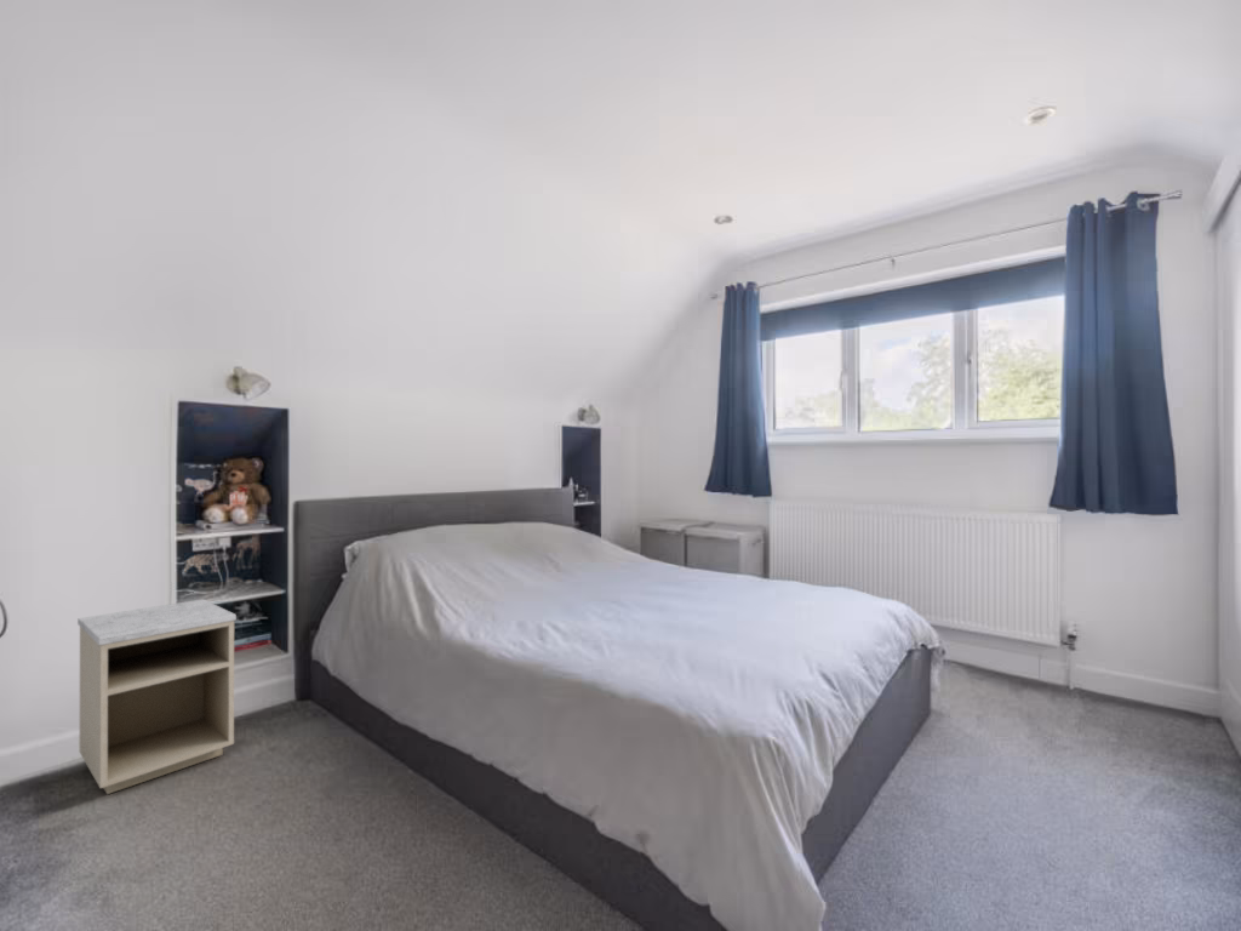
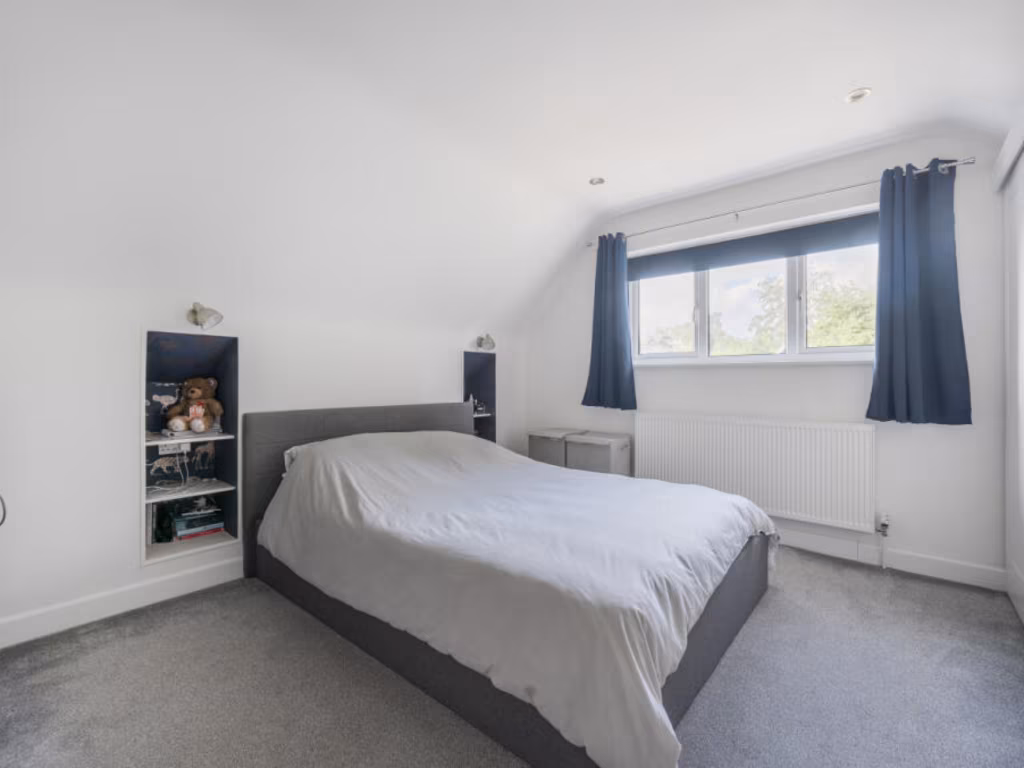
- nightstand [76,598,238,795]
